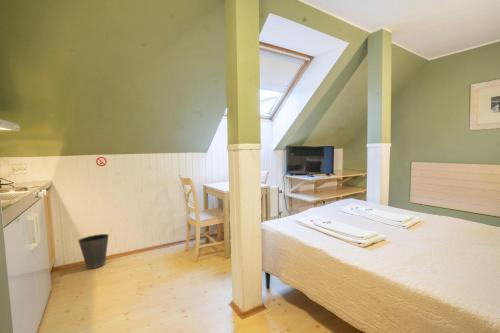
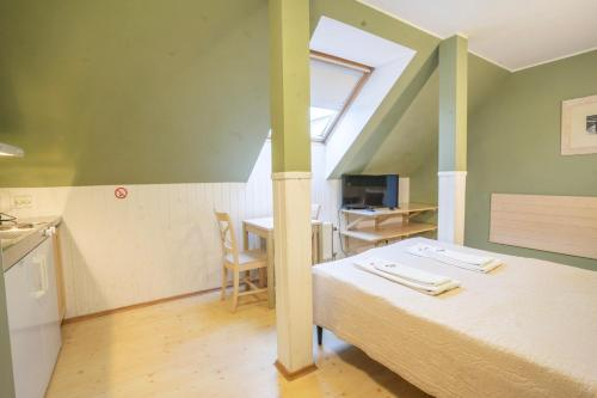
- waste basket [77,233,110,270]
